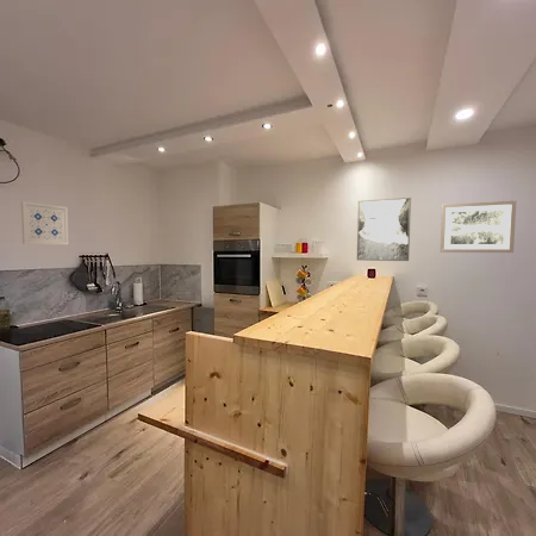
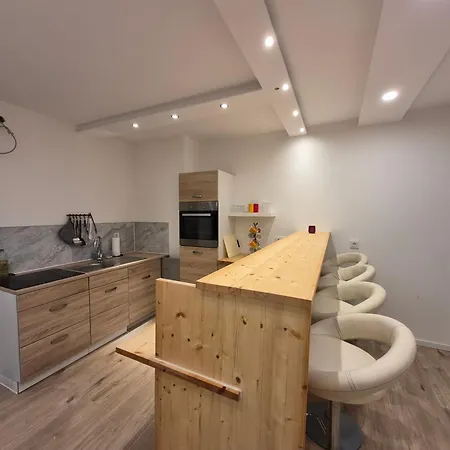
- wall art [20,200,69,245]
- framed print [356,197,412,262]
- wall art [440,199,517,254]
